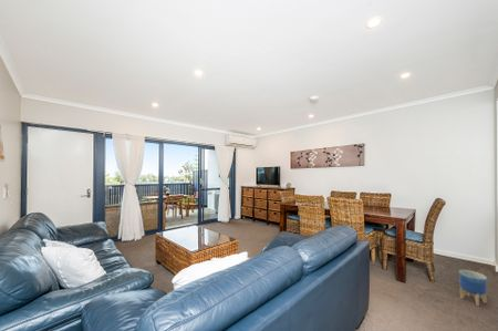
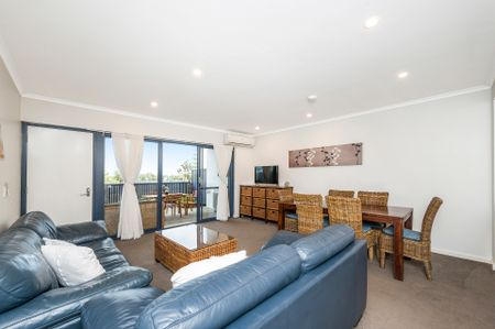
- planter [458,269,488,307]
